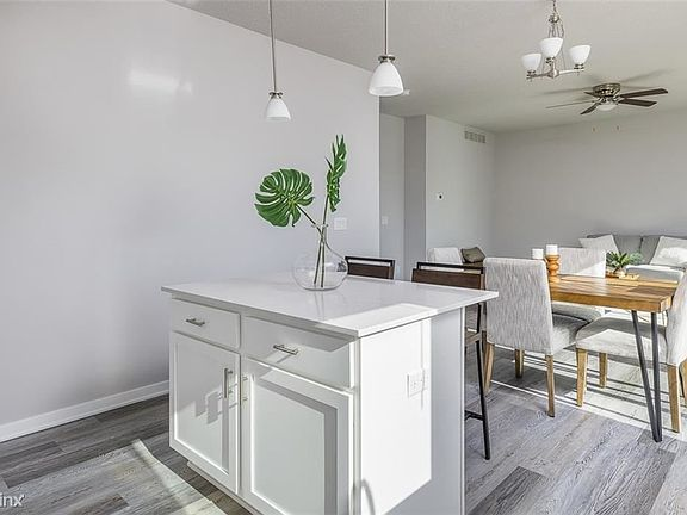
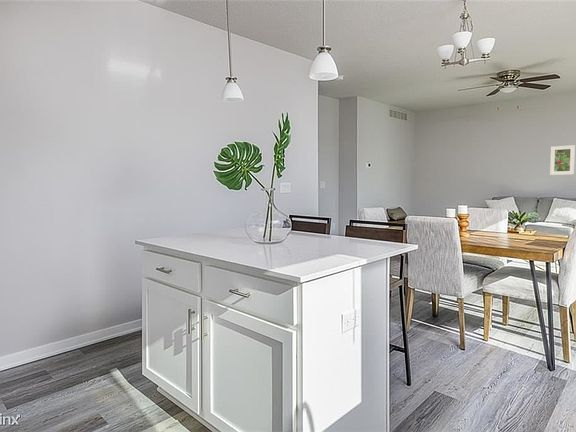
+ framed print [549,144,576,176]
